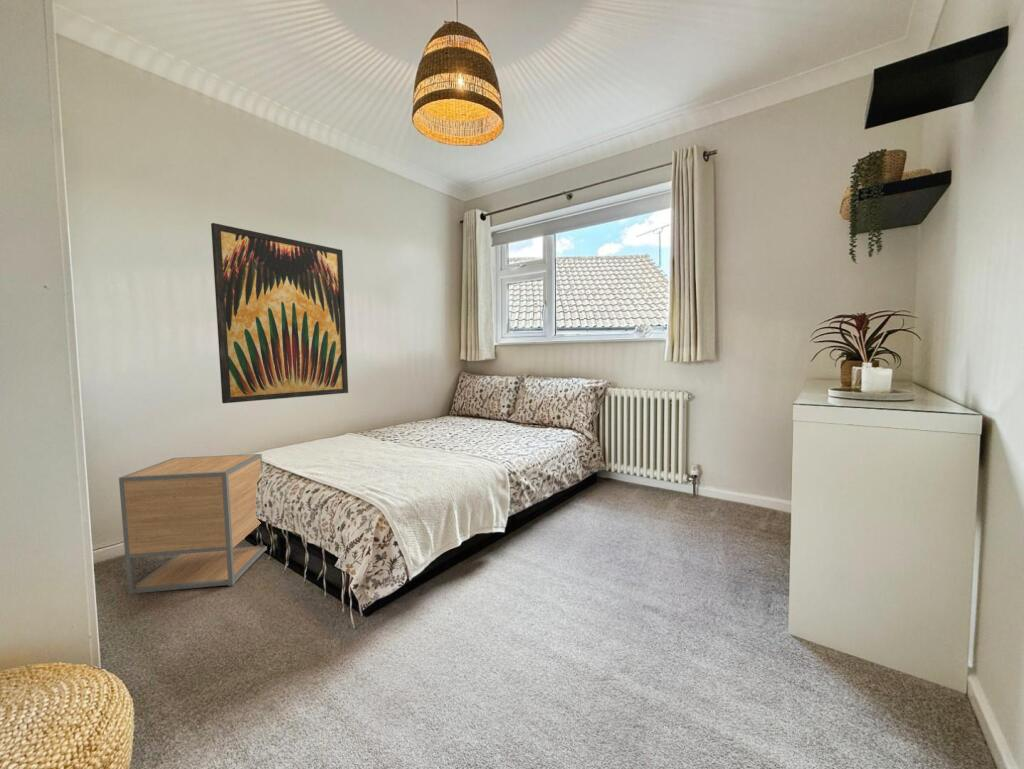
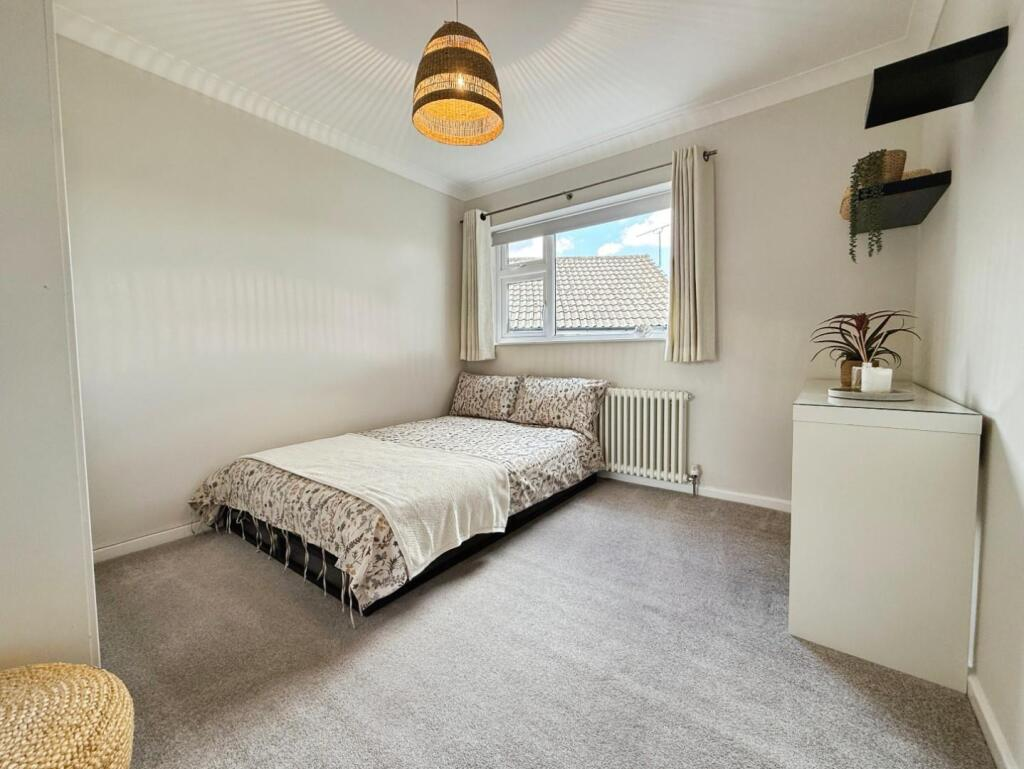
- nightstand [118,453,268,595]
- wall art [210,222,349,404]
